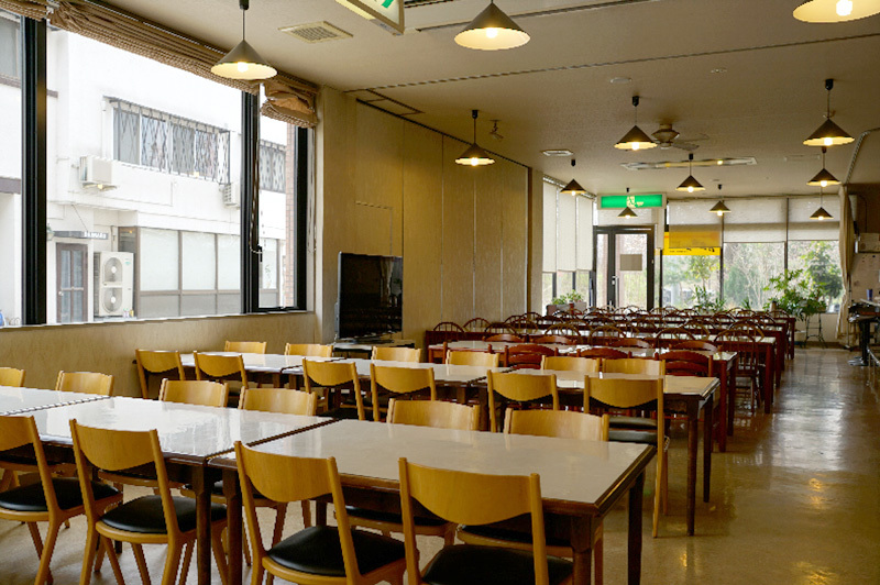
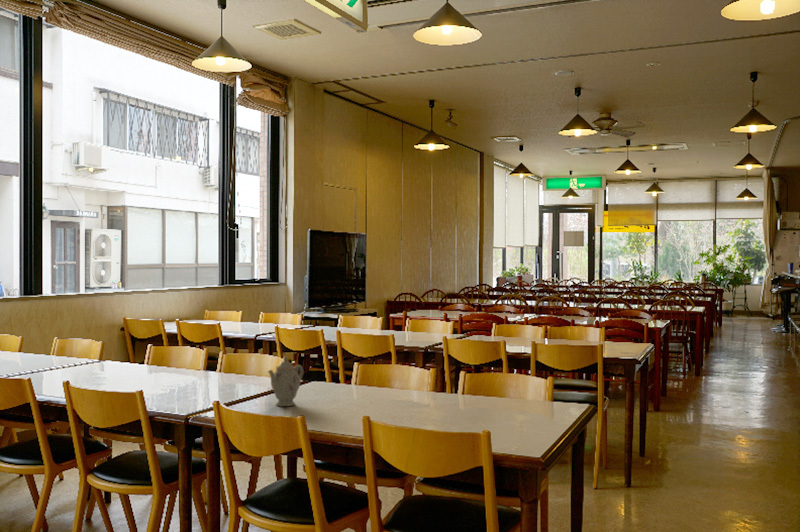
+ chinaware [267,355,304,407]
